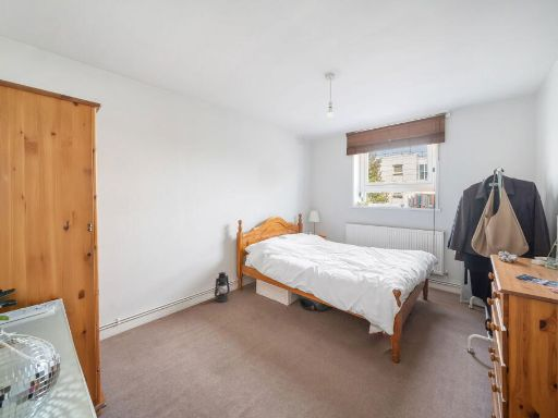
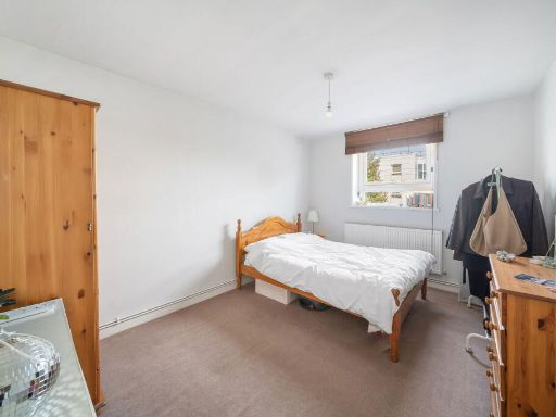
- lantern [211,271,231,303]
